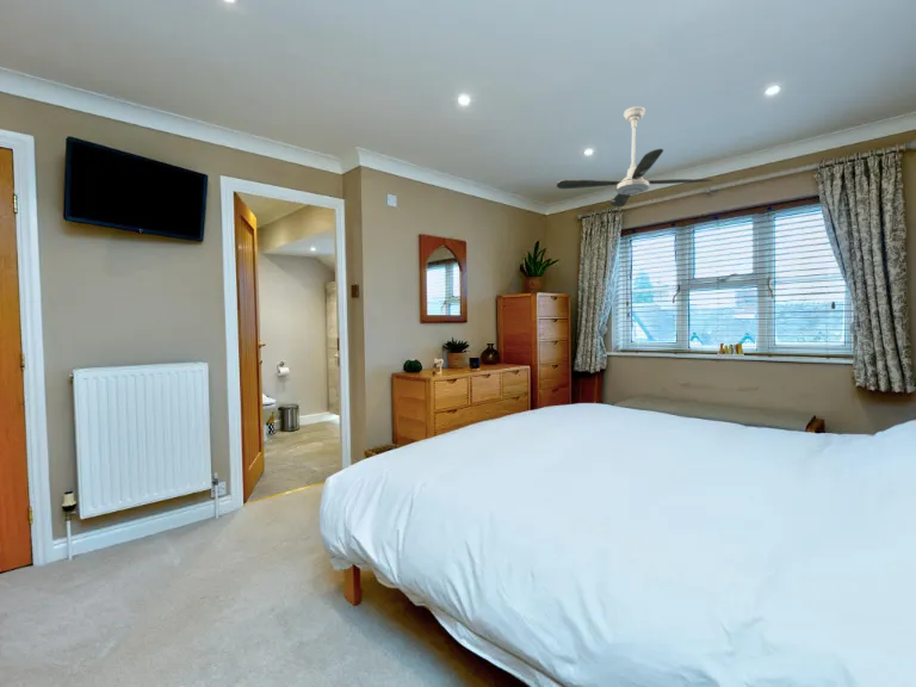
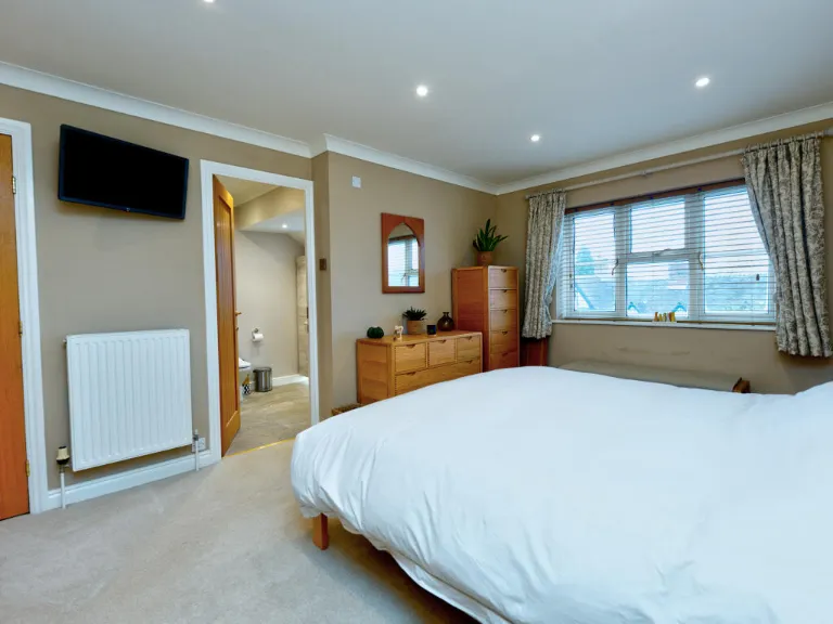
- ceiling fan [556,105,713,208]
